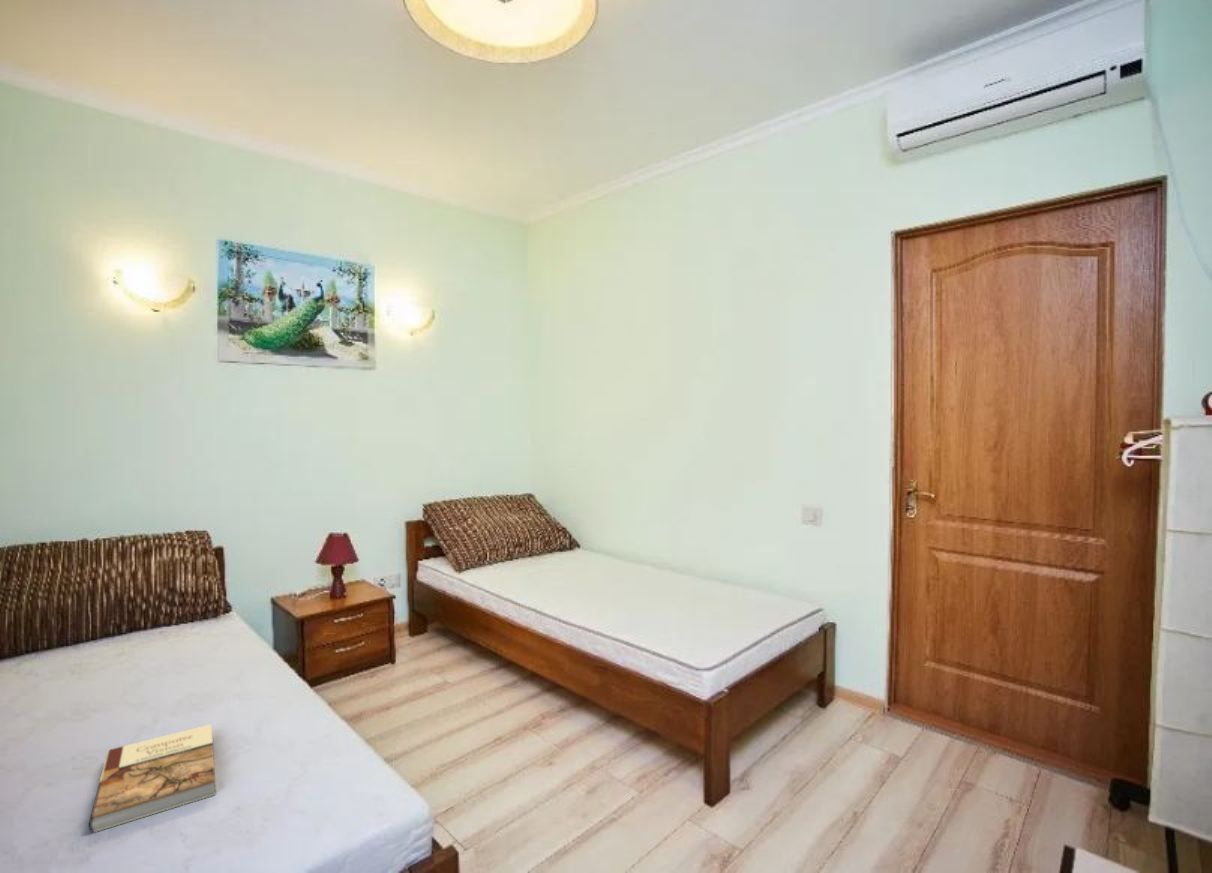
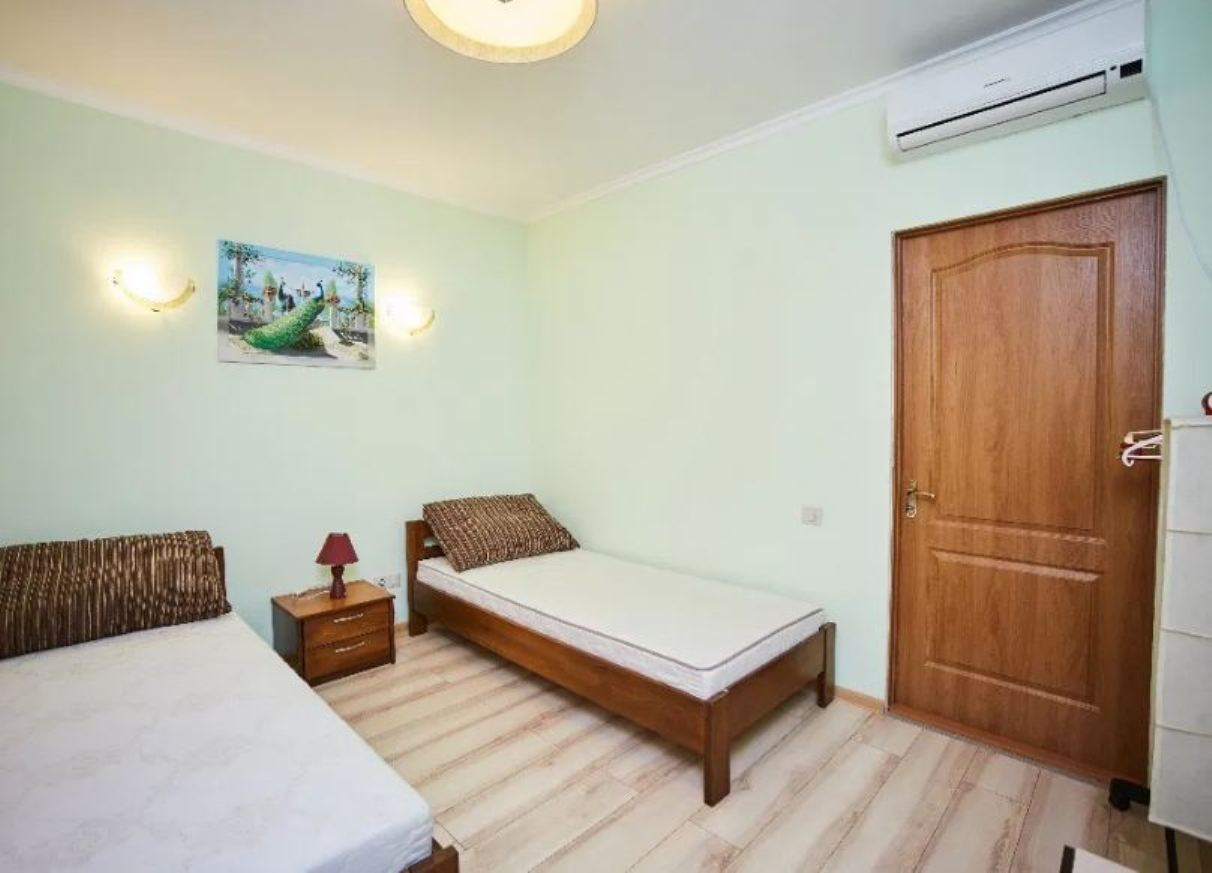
- book [88,723,217,833]
